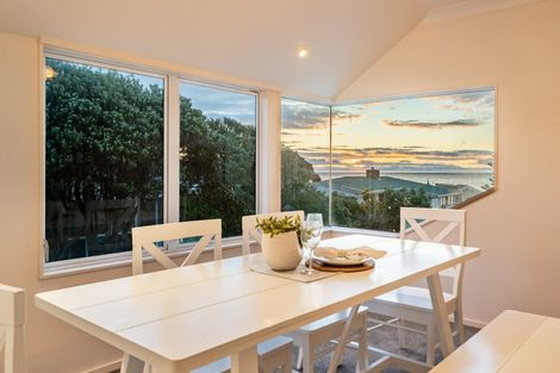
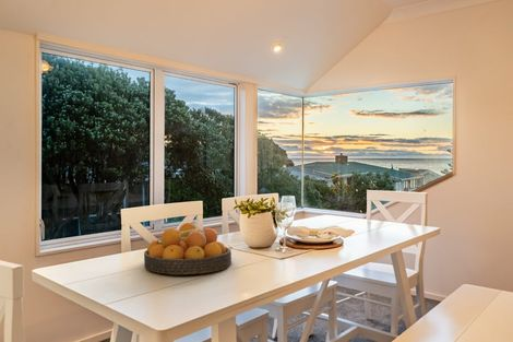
+ fruit bowl [143,222,232,275]
